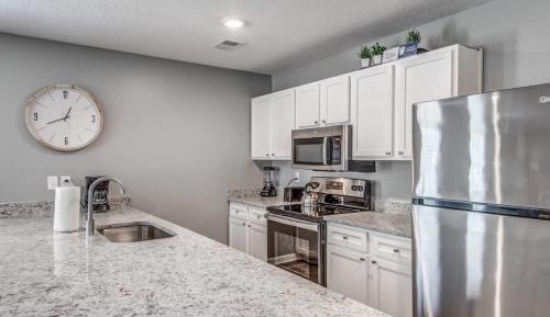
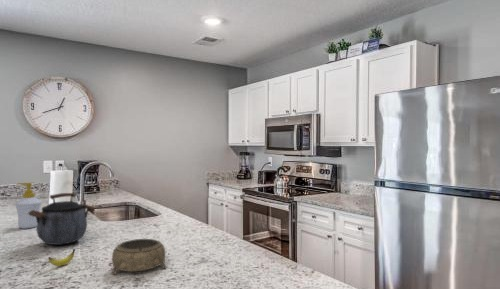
+ banana [48,248,77,267]
+ kettle [29,192,95,246]
+ soap bottle [14,181,43,230]
+ decorative bowl [110,238,168,275]
